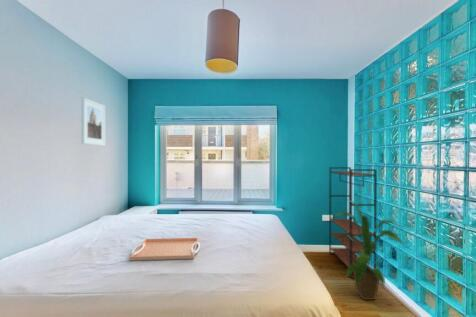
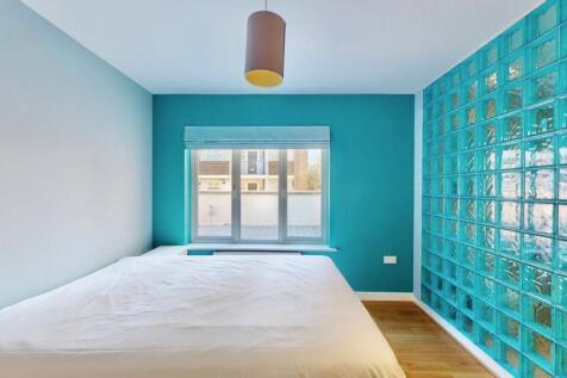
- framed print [81,97,106,147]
- bookshelf [328,166,378,279]
- house plant [330,198,412,301]
- serving tray [128,237,201,262]
